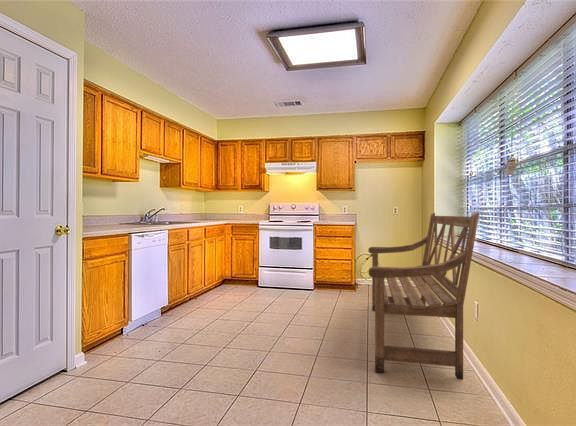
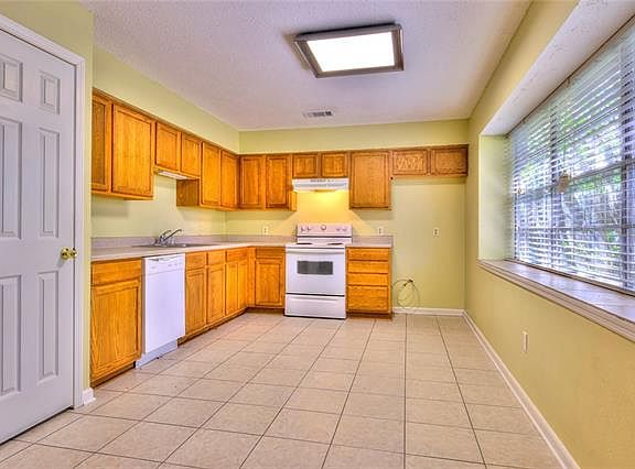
- bench [367,211,481,381]
